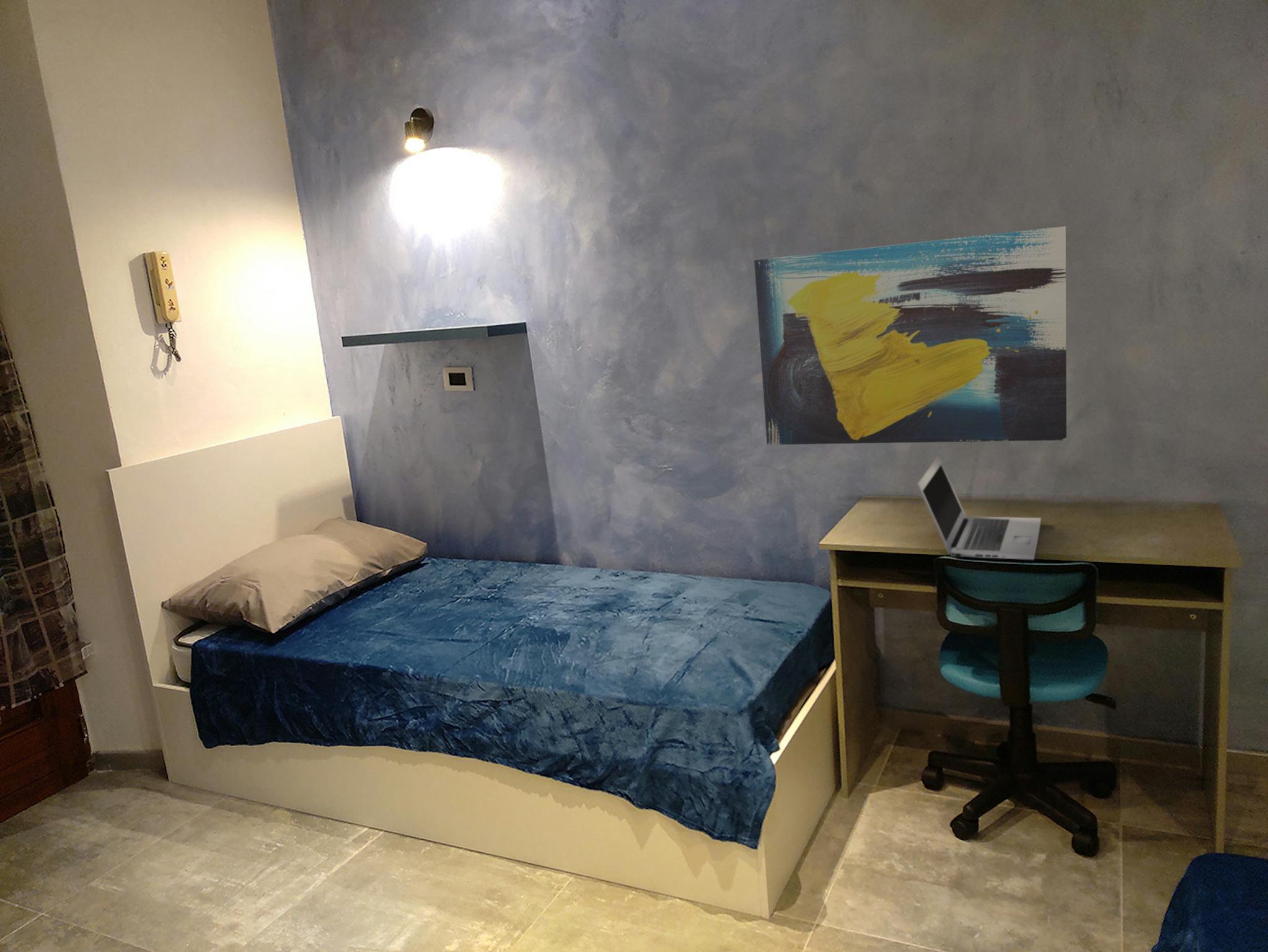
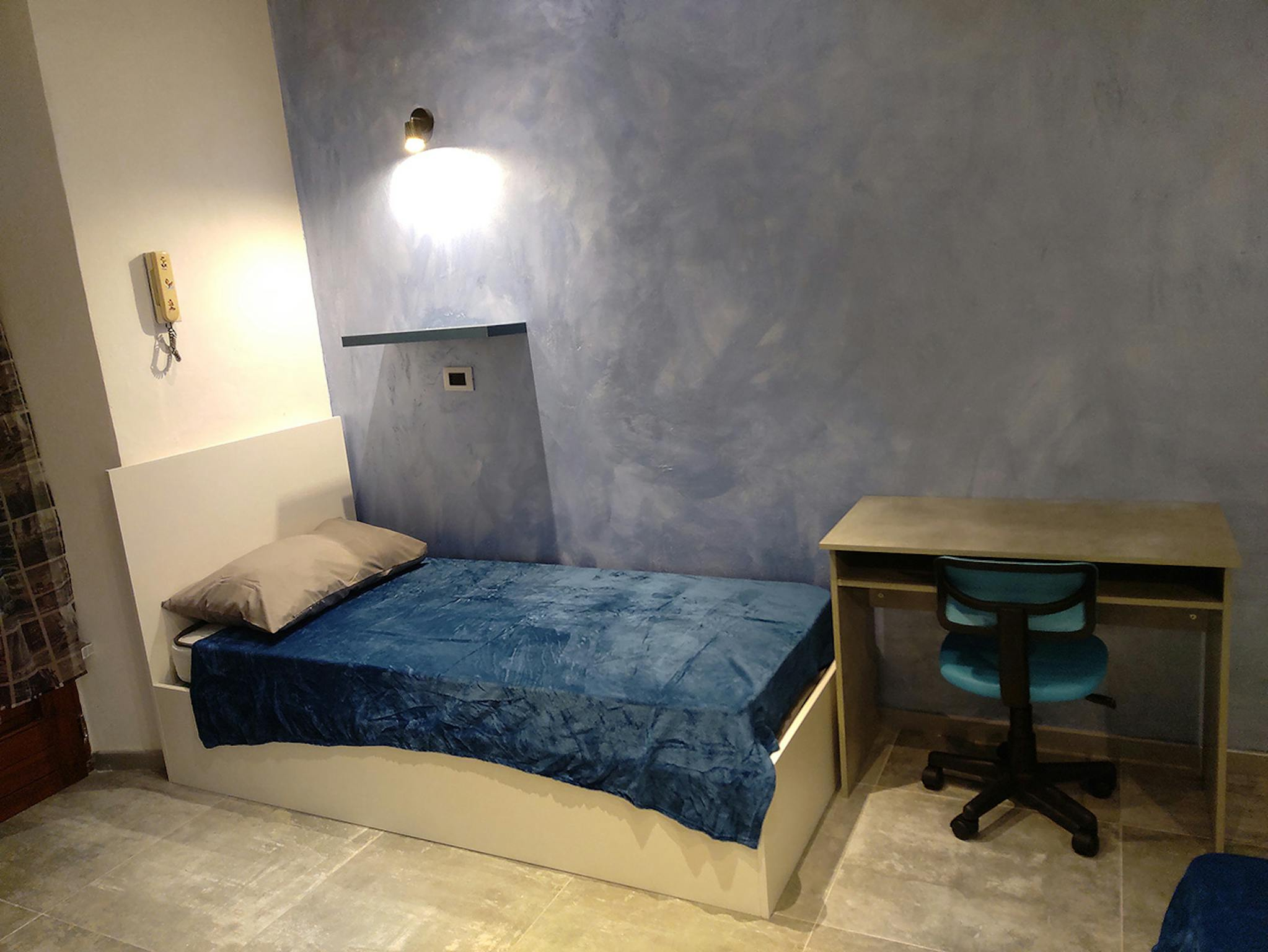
- wall art [754,226,1067,446]
- laptop [916,456,1042,560]
